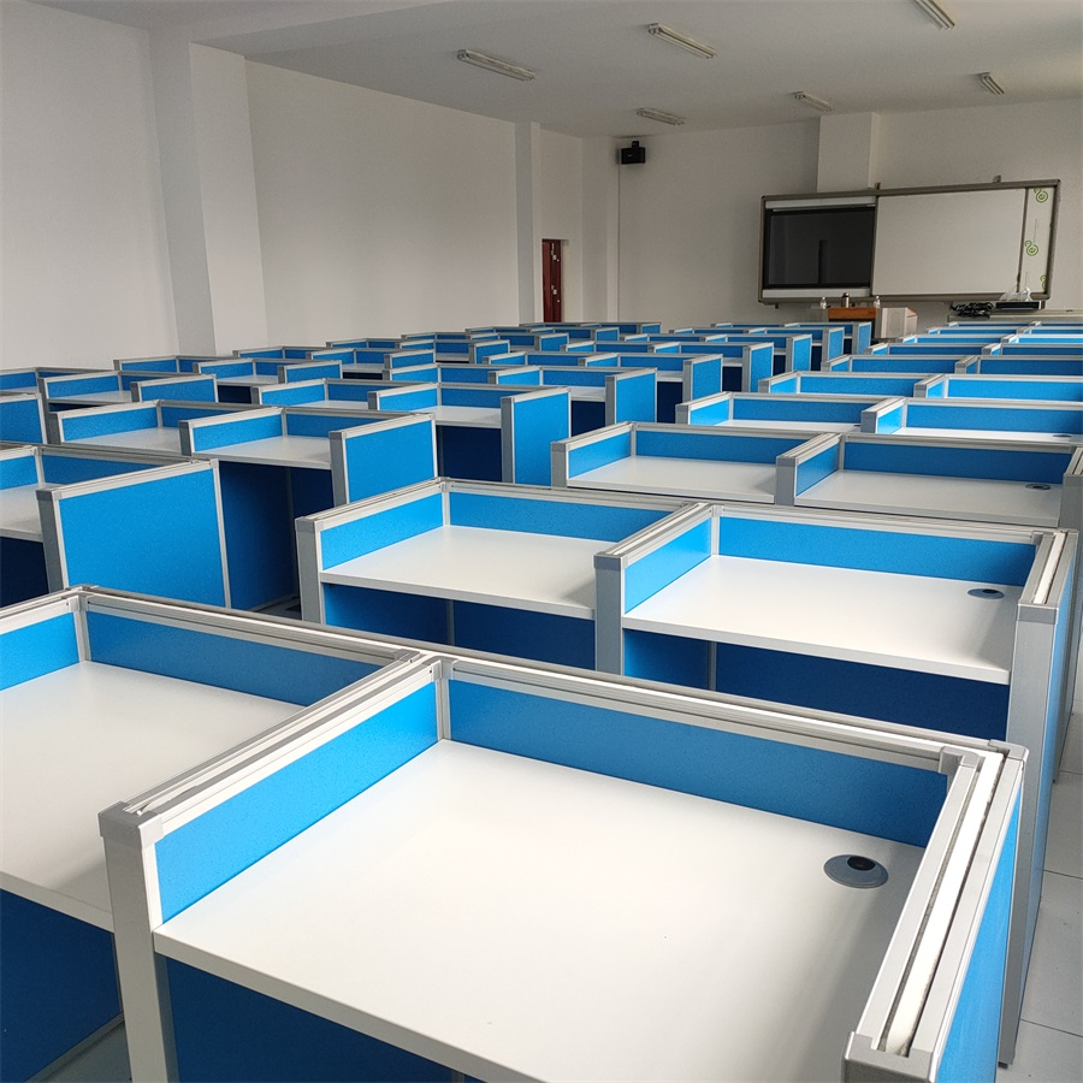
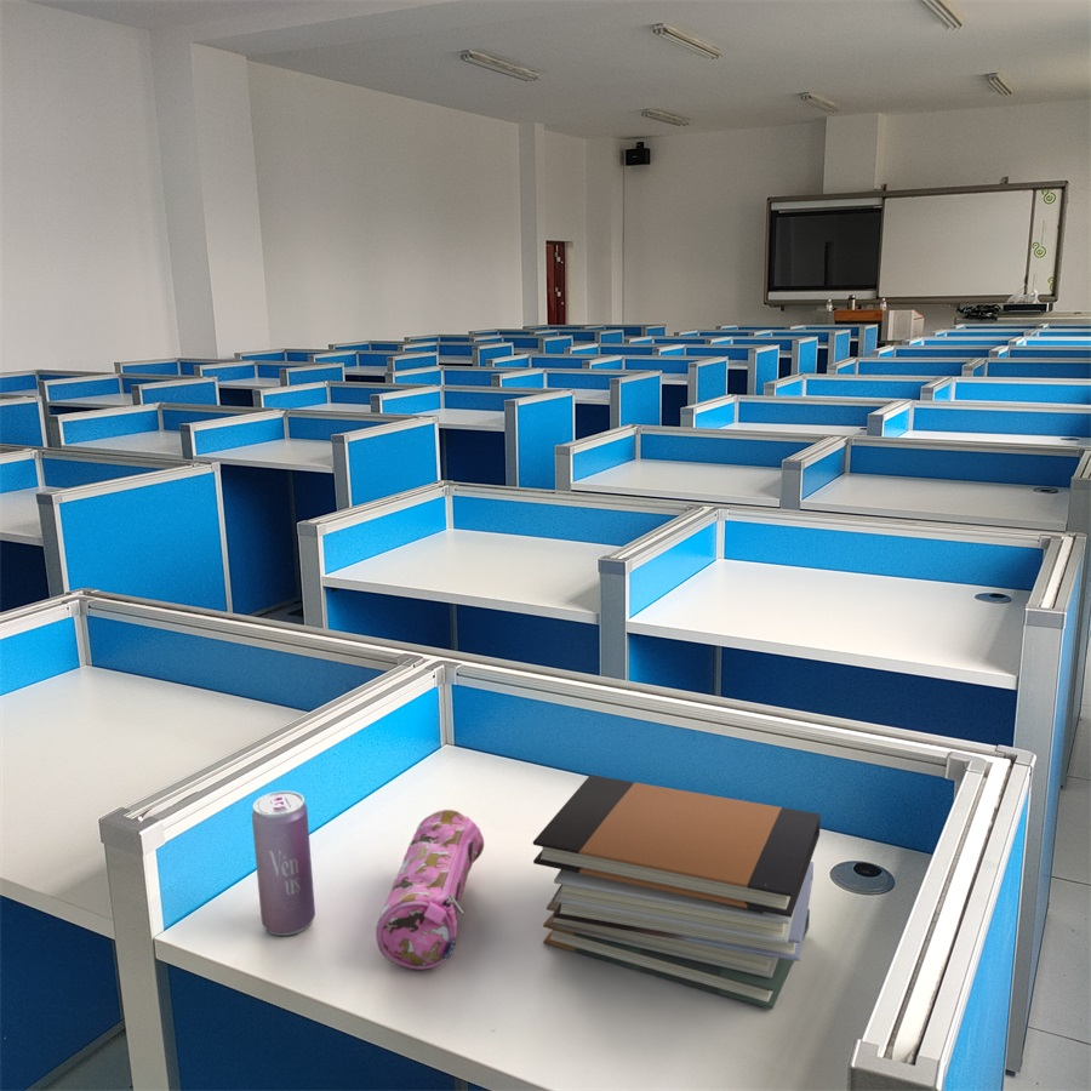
+ beverage can [251,790,316,937]
+ book stack [532,773,822,1010]
+ pencil case [375,809,485,971]
